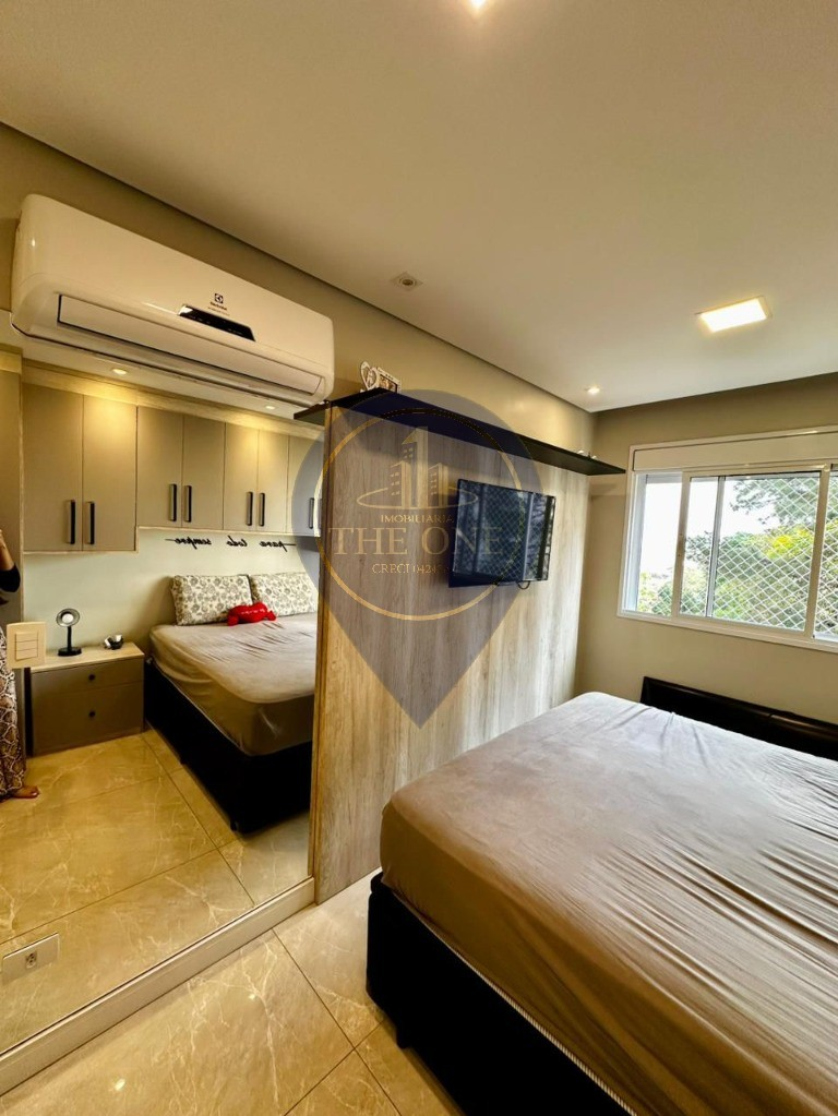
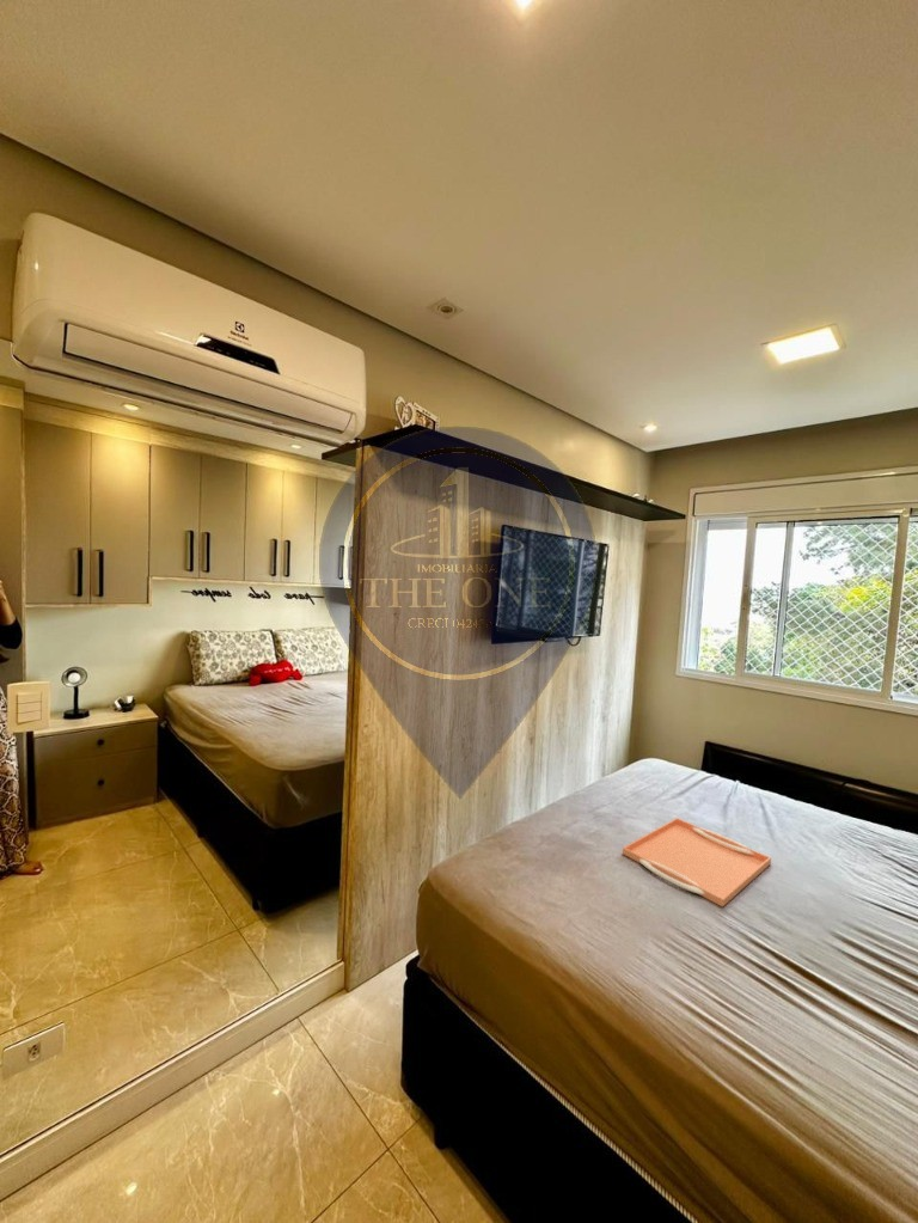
+ serving tray [622,817,772,909]
